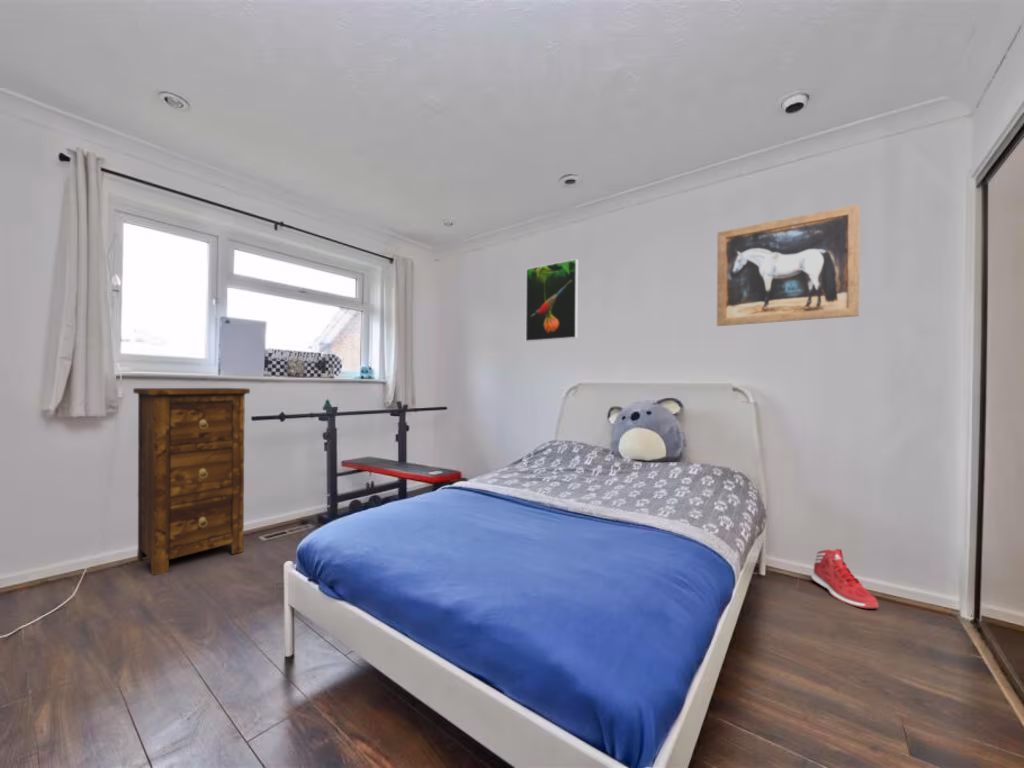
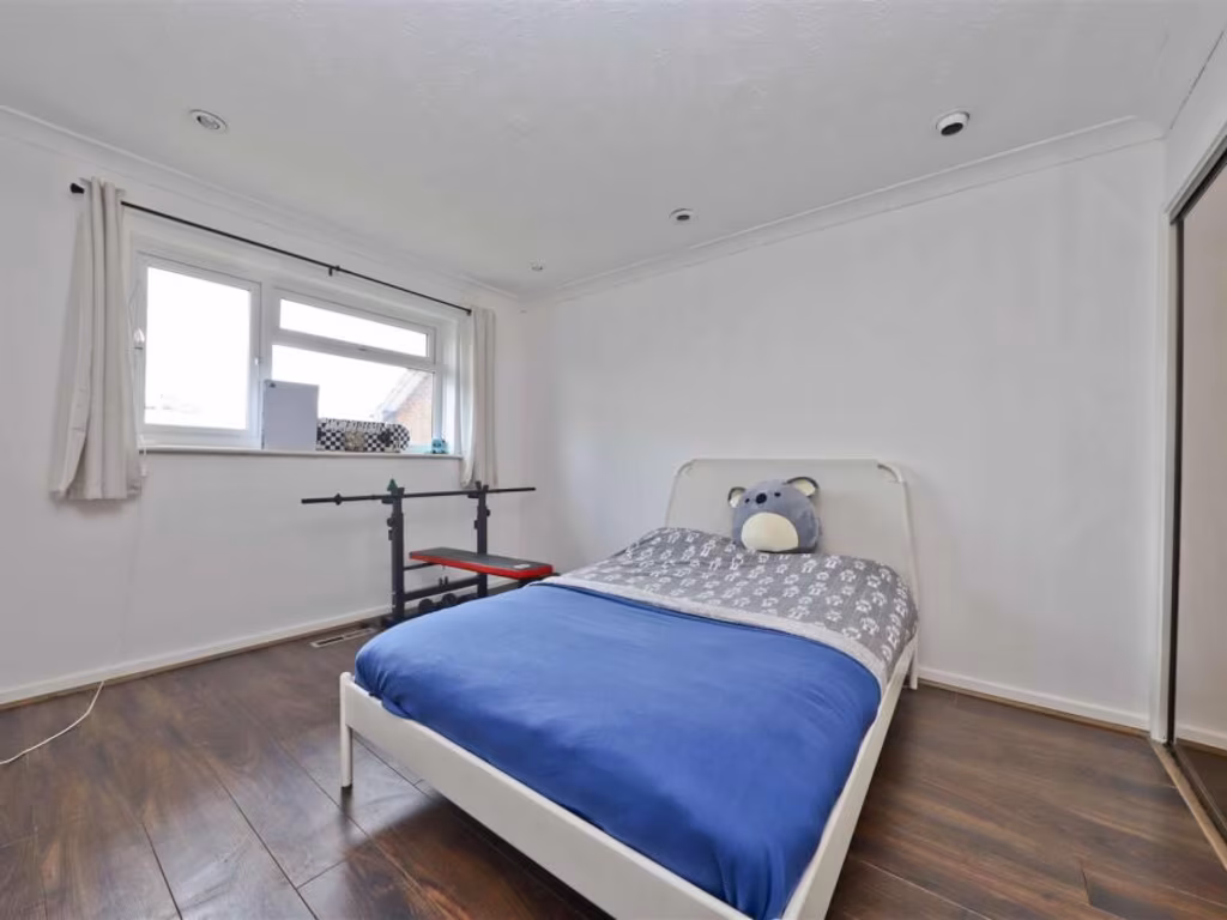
- cabinet [132,387,251,577]
- sneaker [811,548,880,610]
- wall art [716,203,861,327]
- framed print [525,258,579,342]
